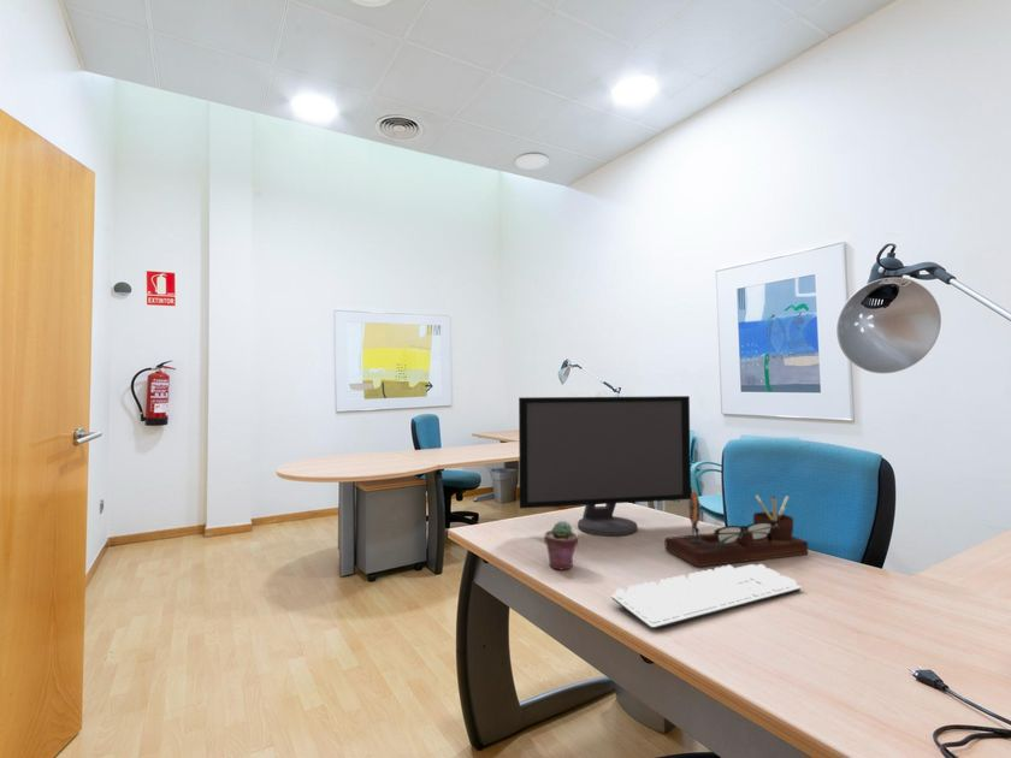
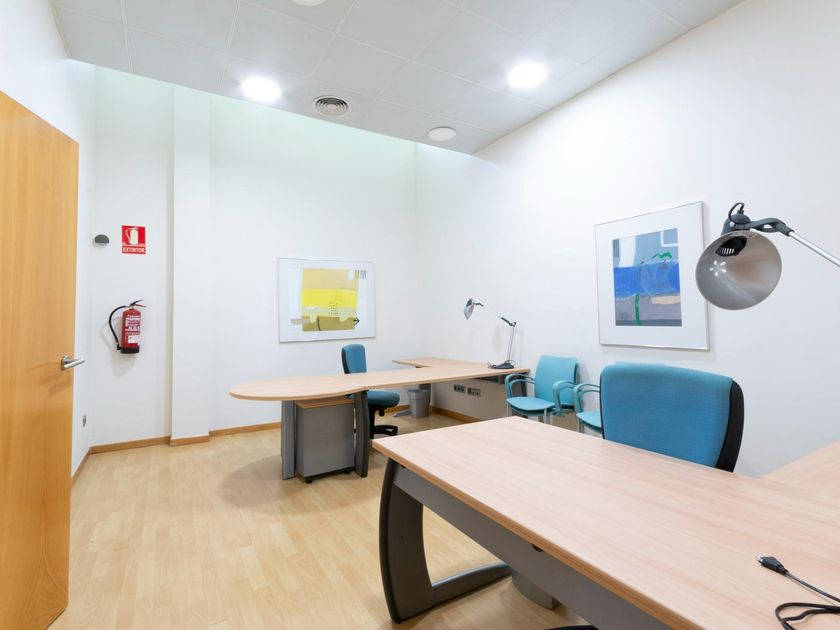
- computer monitor [518,395,692,537]
- potted succulent [544,520,579,570]
- keyboard [610,563,803,630]
- desk organizer [664,490,809,568]
